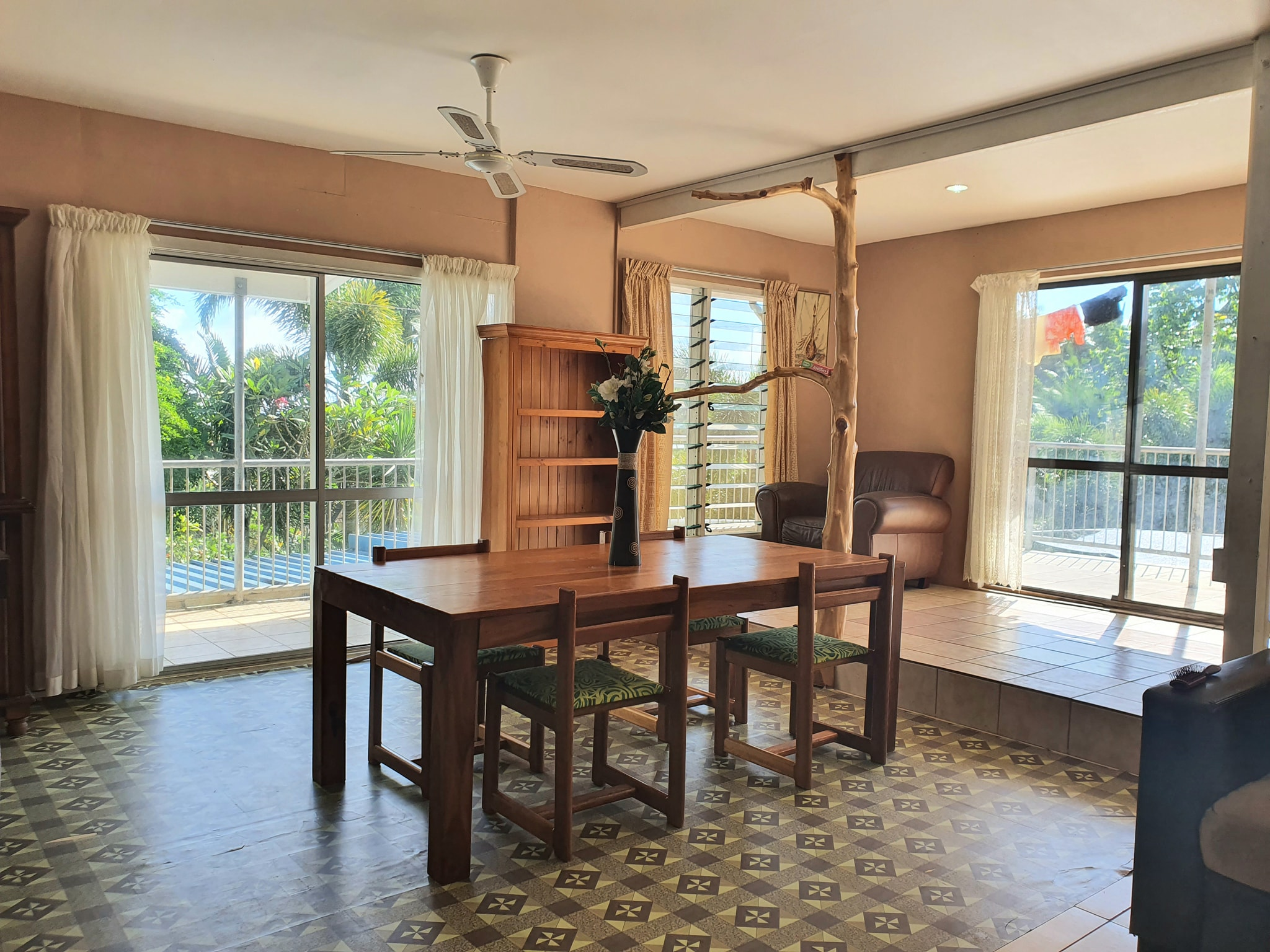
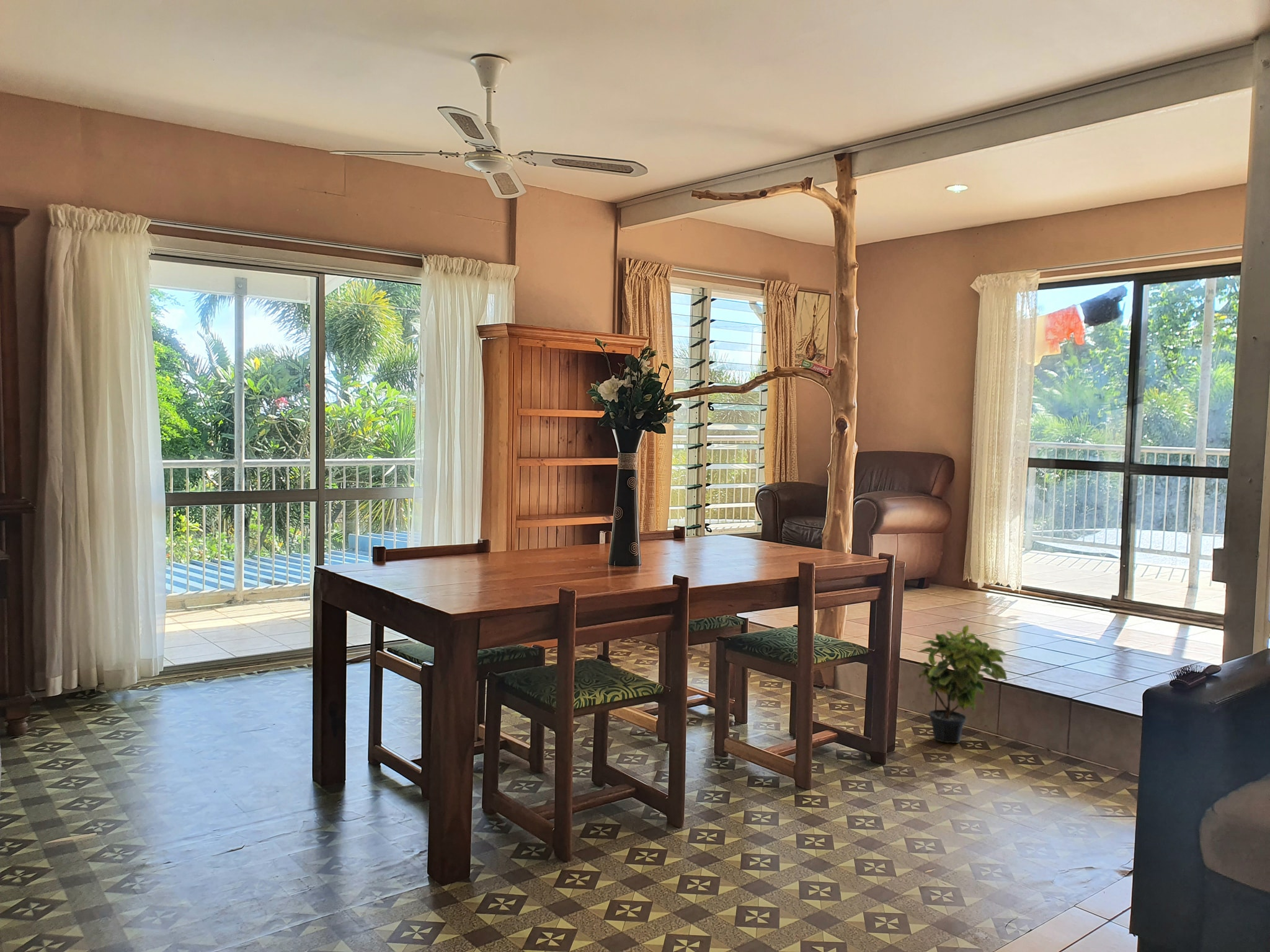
+ potted plant [917,624,1008,744]
